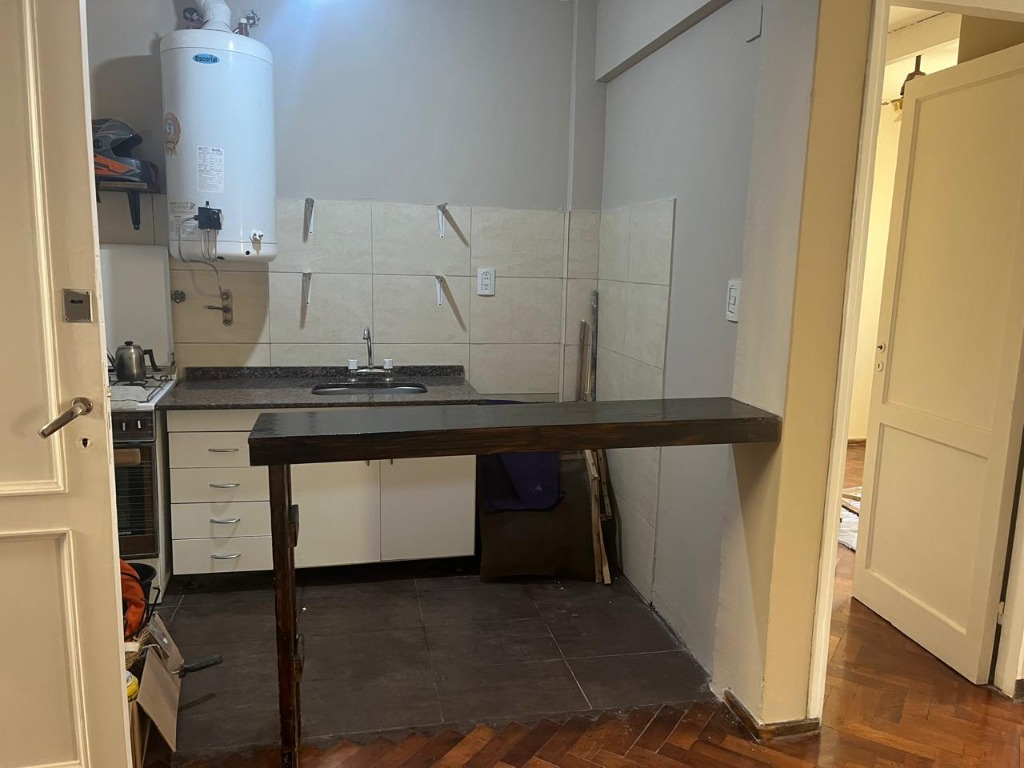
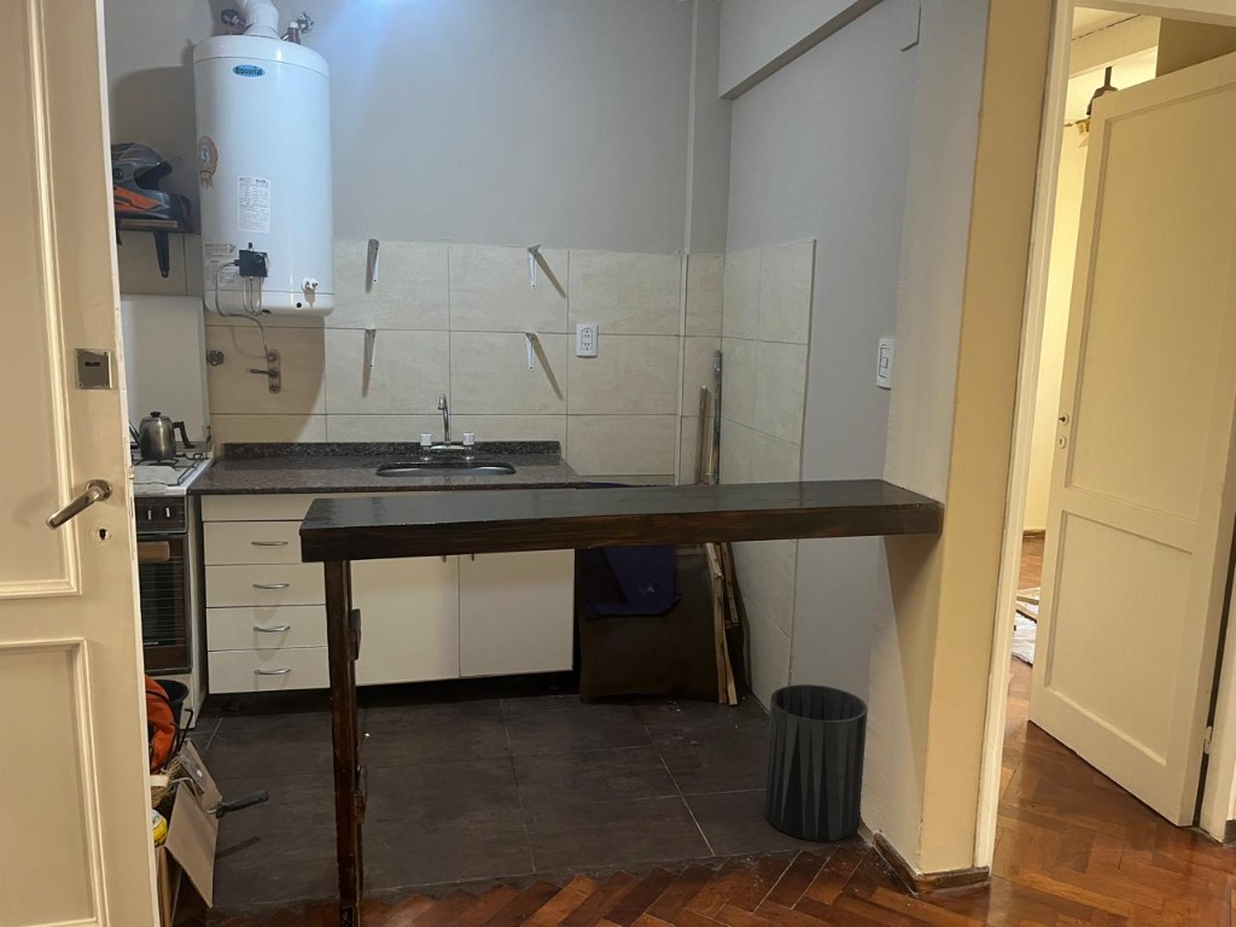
+ trash can [763,683,868,843]
